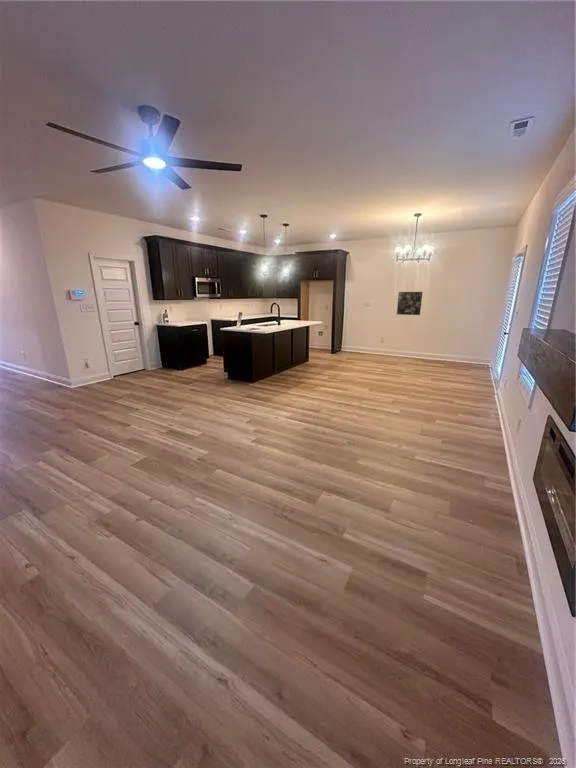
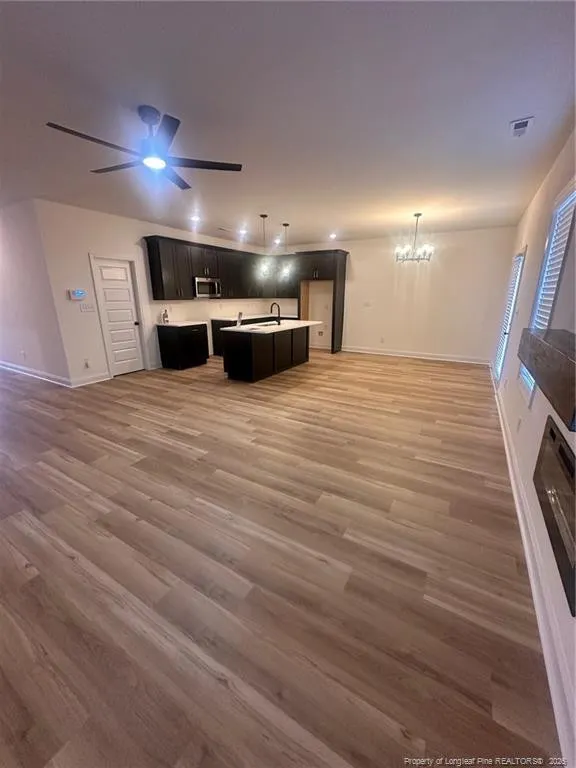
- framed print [396,291,423,316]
